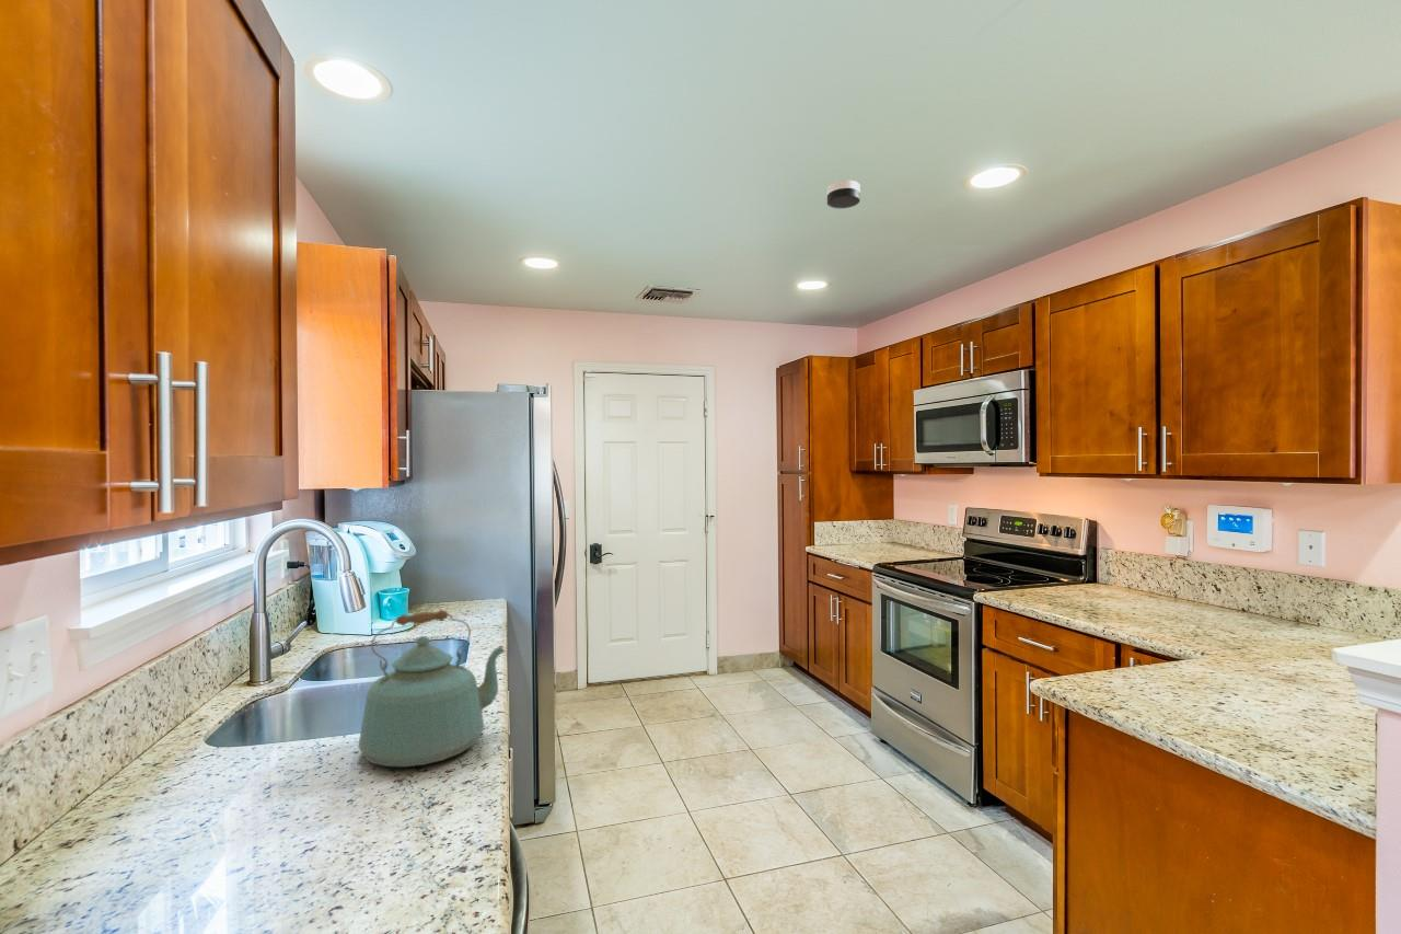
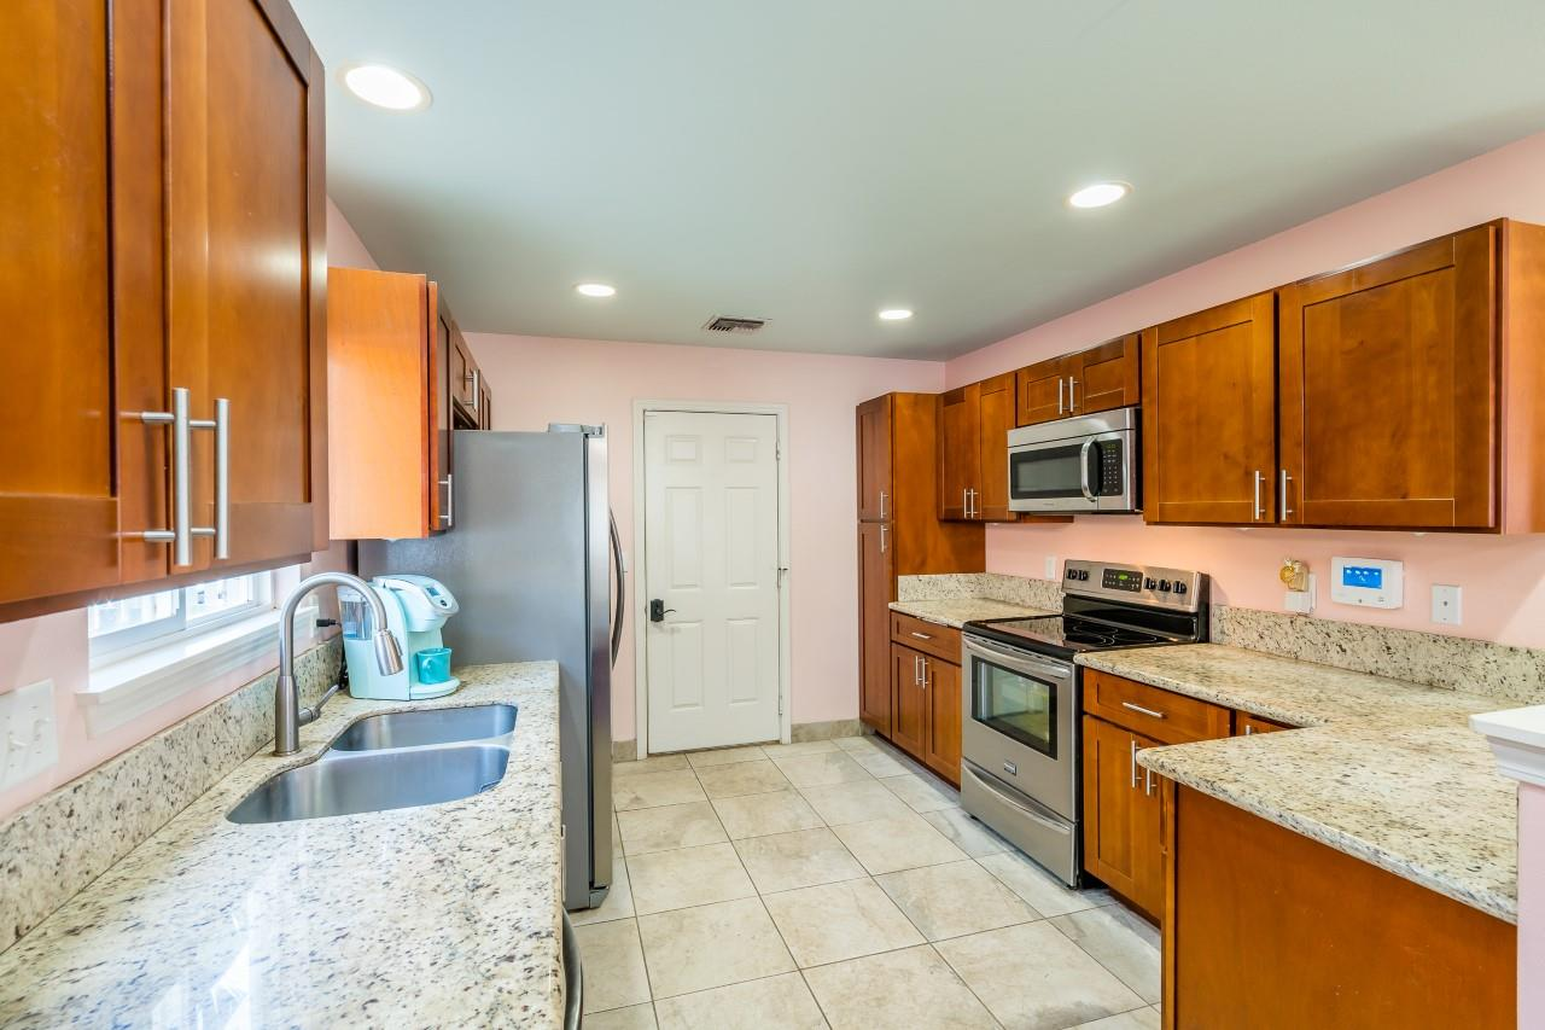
- smoke detector [825,180,861,210]
- kettle [357,609,506,768]
